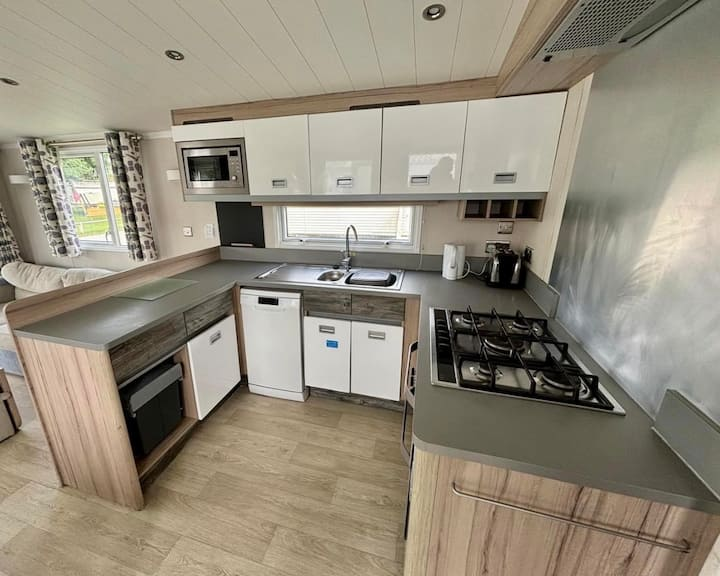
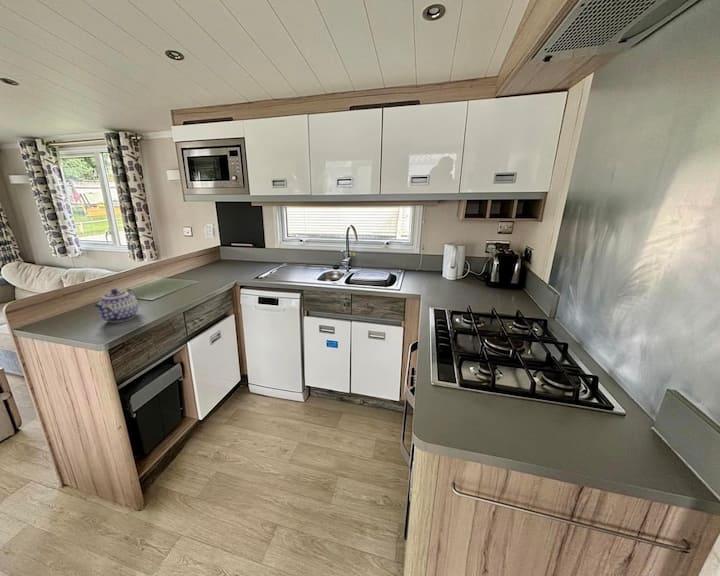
+ teapot [94,288,140,323]
